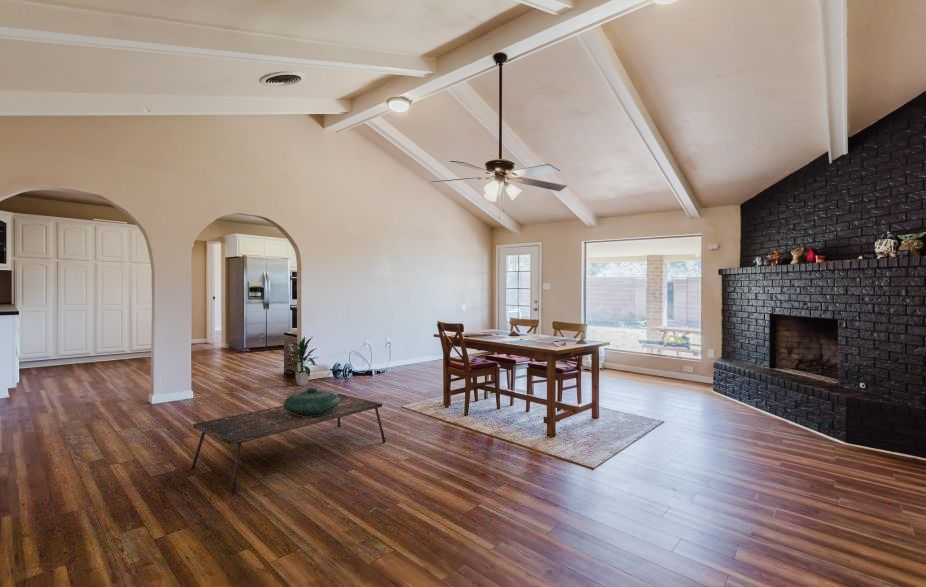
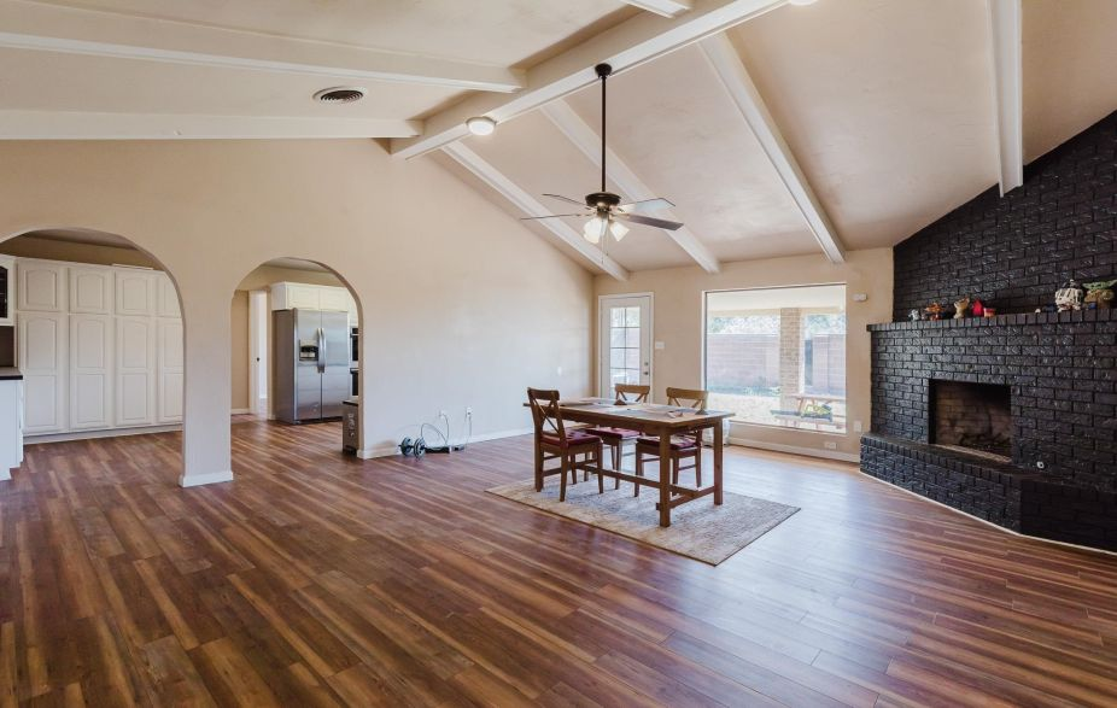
- coffee table [190,393,387,495]
- indoor plant [281,336,319,387]
- decorative bowl [282,387,340,417]
